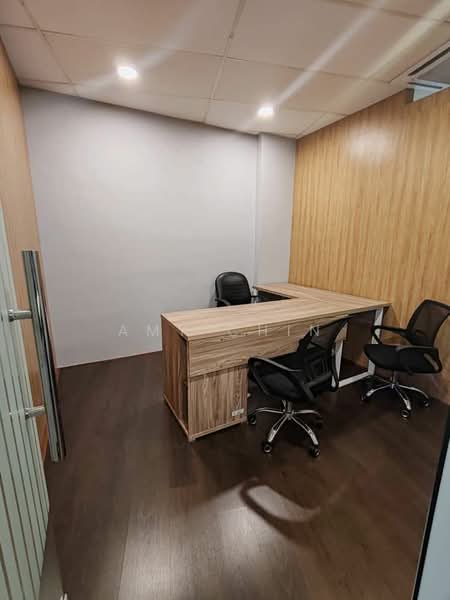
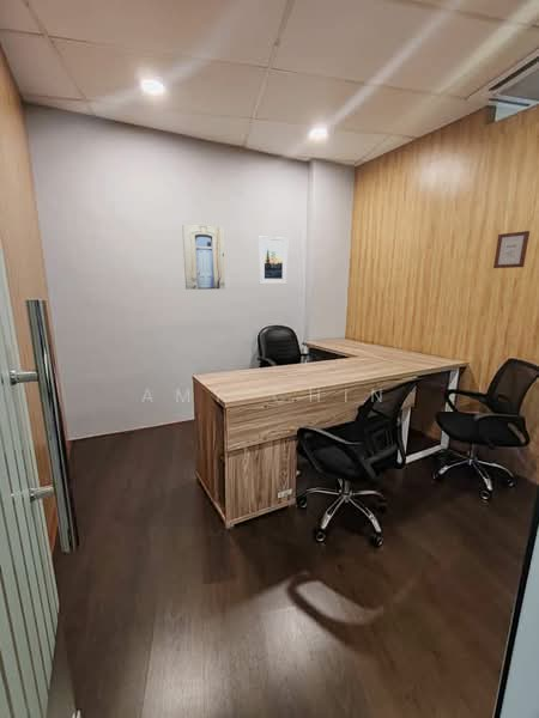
+ picture frame [492,230,531,269]
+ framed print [258,236,289,286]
+ wall art [181,224,226,291]
